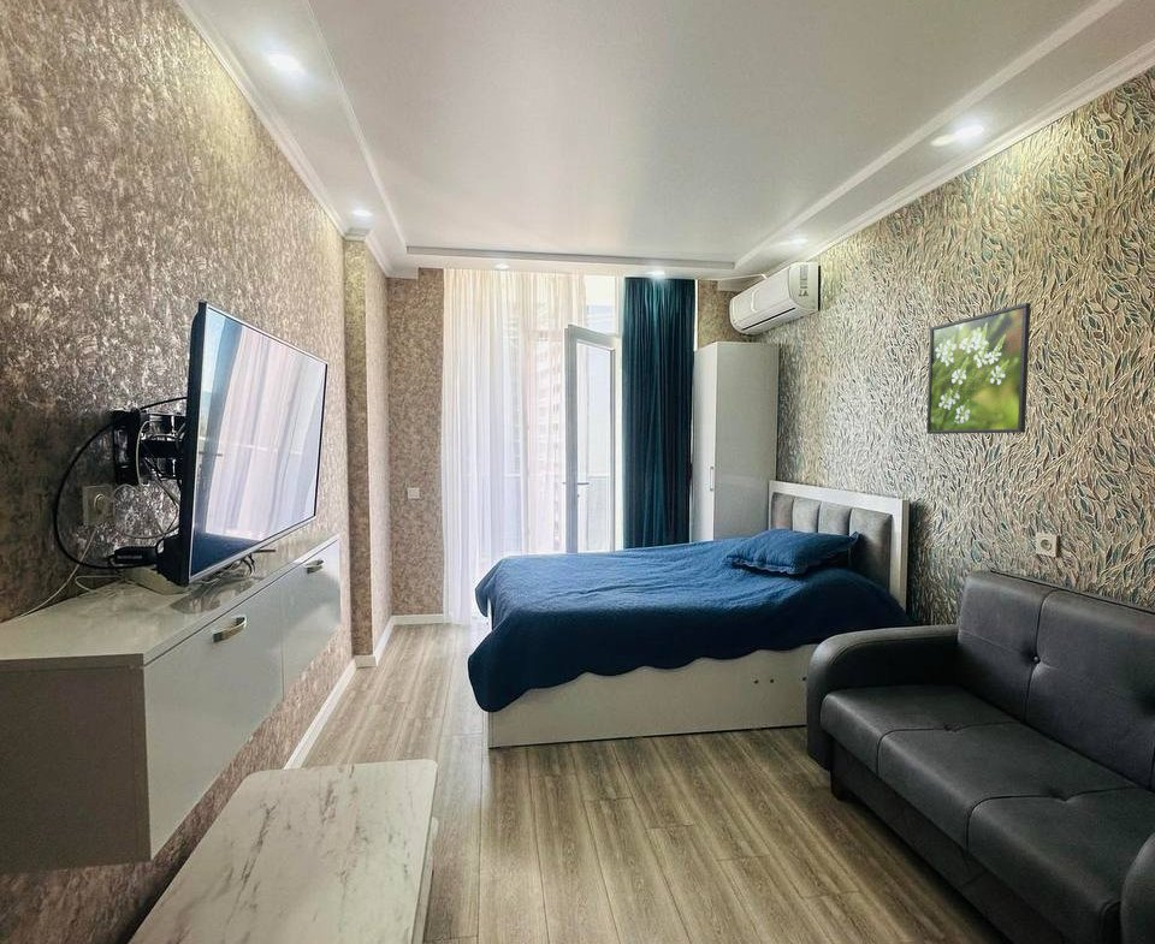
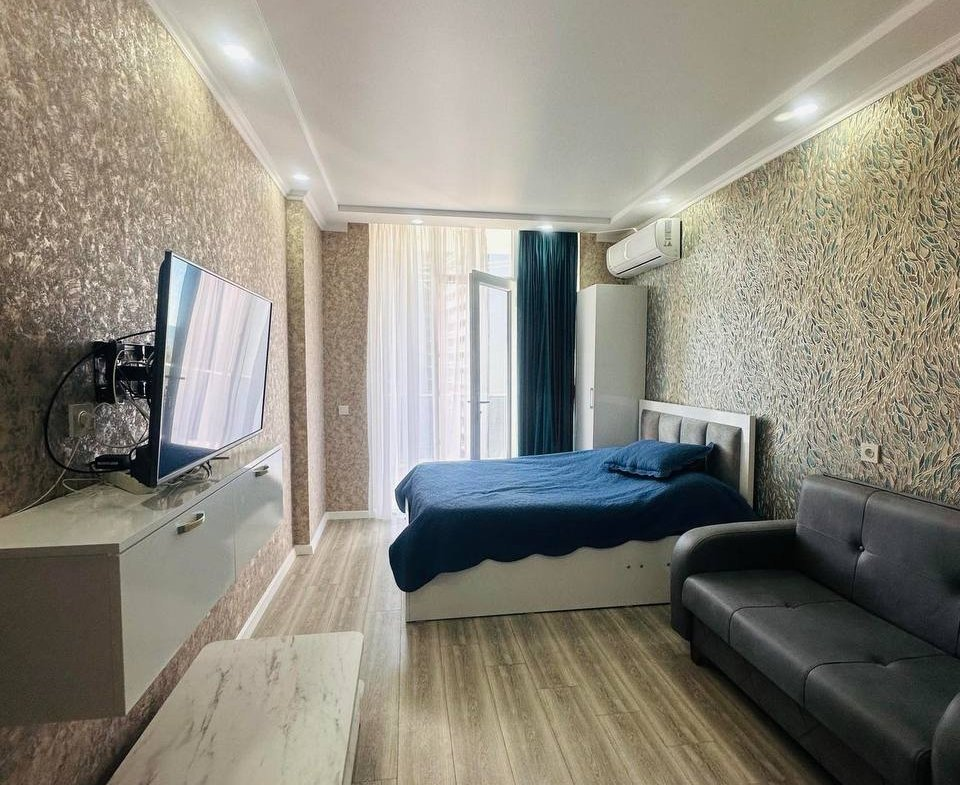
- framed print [925,302,1032,435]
